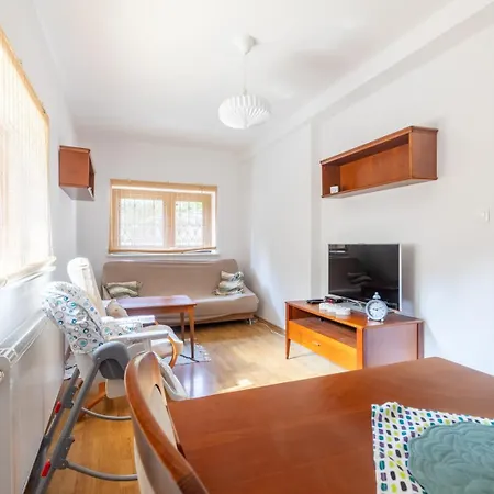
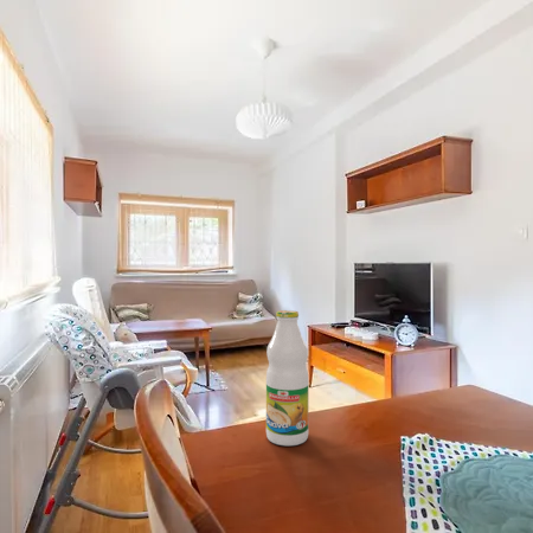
+ bottle [265,309,310,447]
